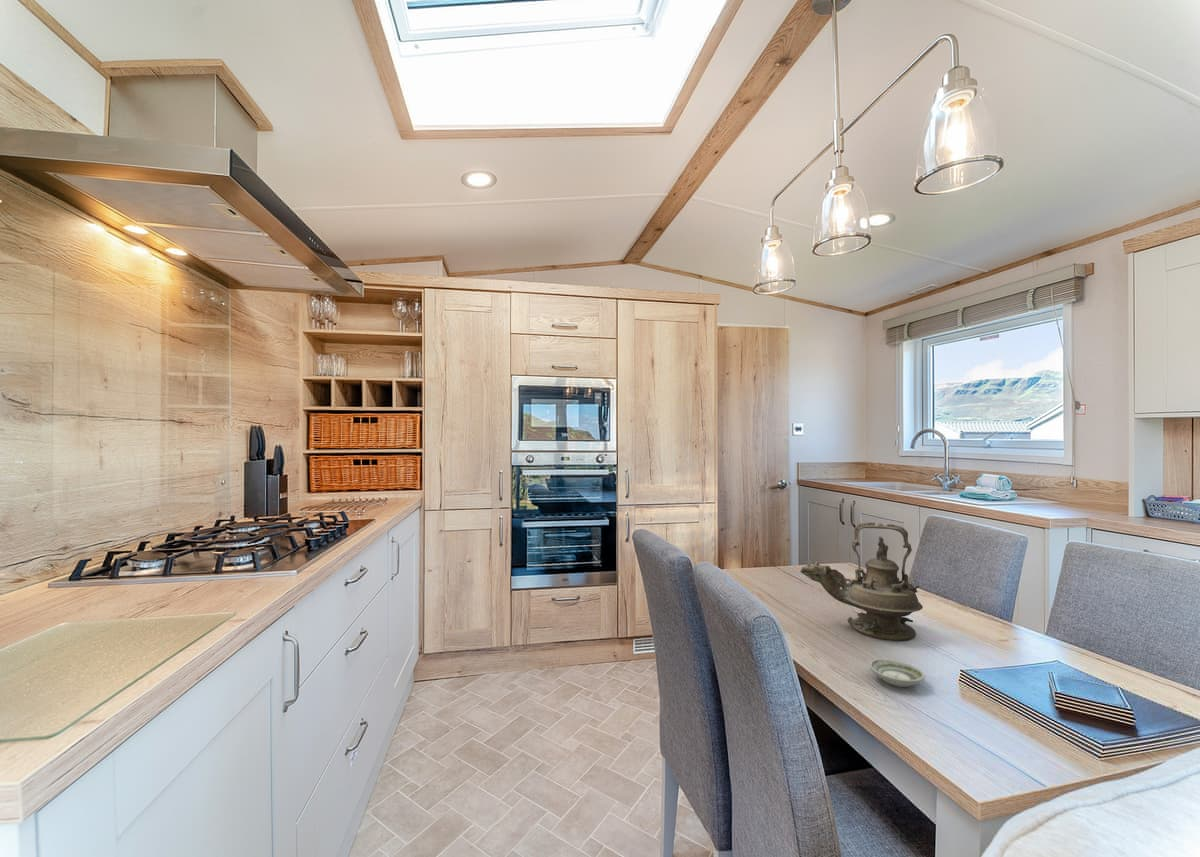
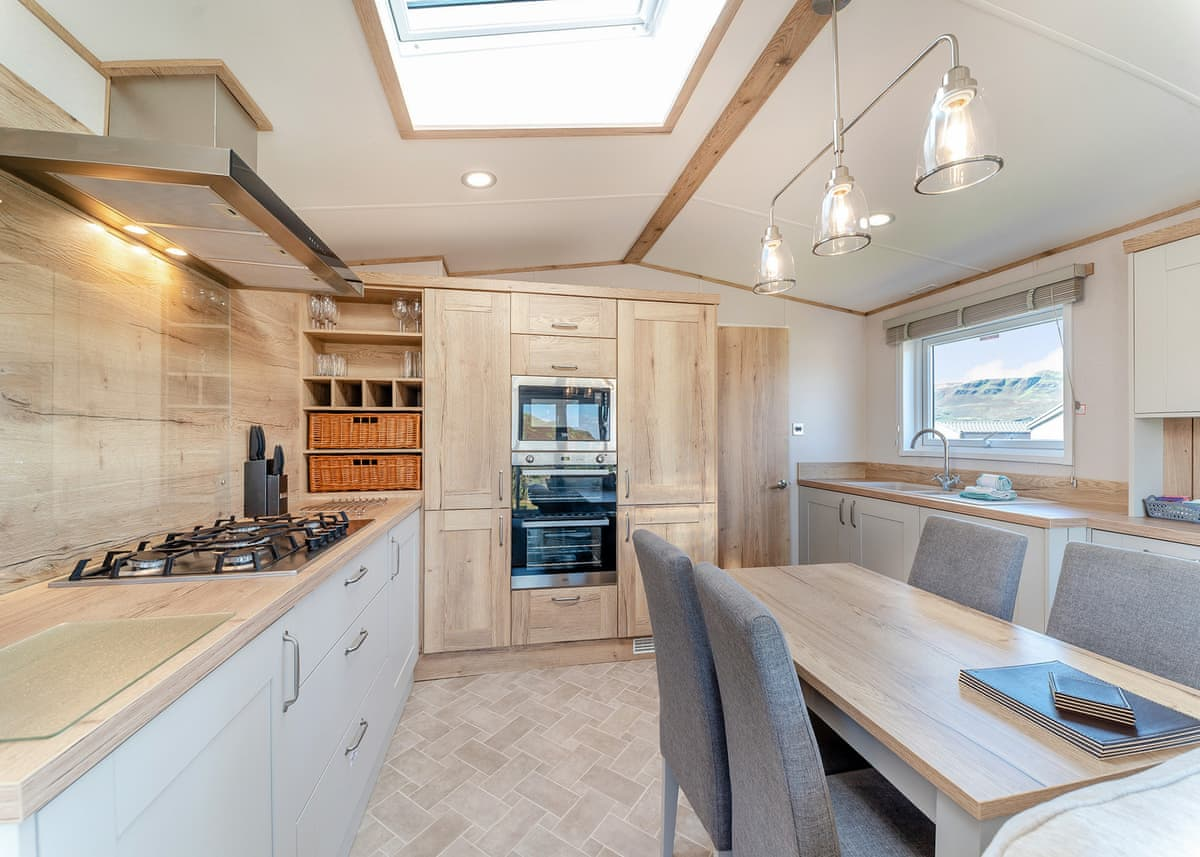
- saucer [868,658,926,688]
- teapot [799,521,924,642]
